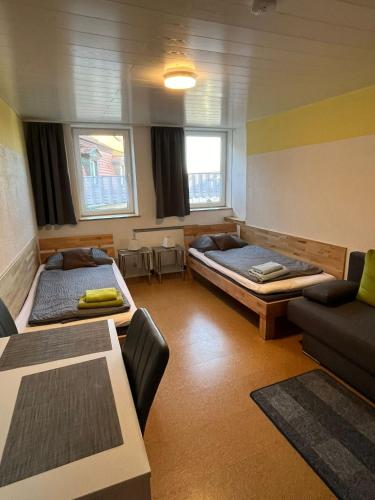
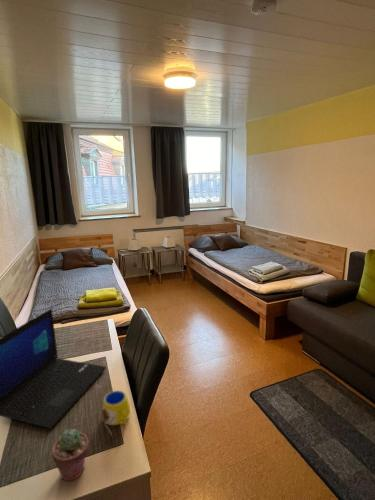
+ mug [101,389,131,434]
+ laptop [0,308,107,430]
+ potted succulent [51,428,90,482]
